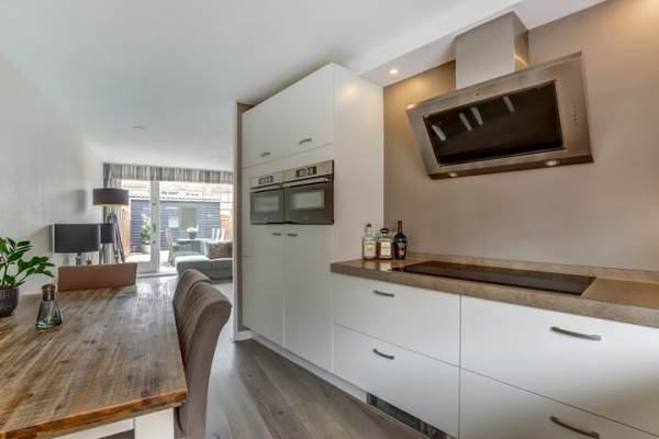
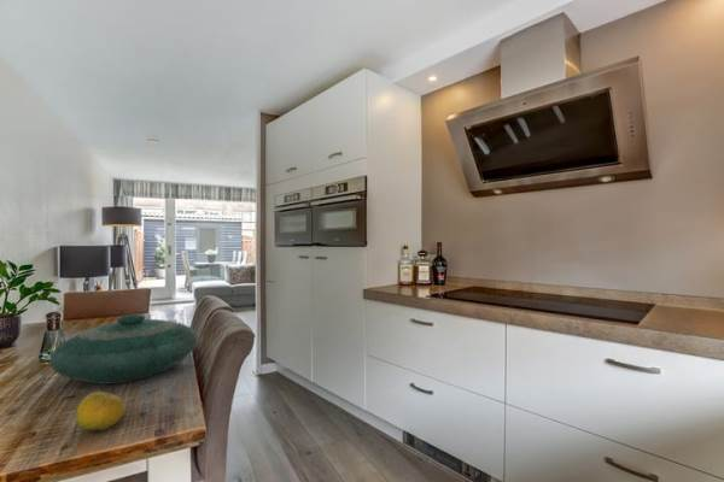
+ decorative bowl [48,313,199,386]
+ fruit [75,390,125,431]
